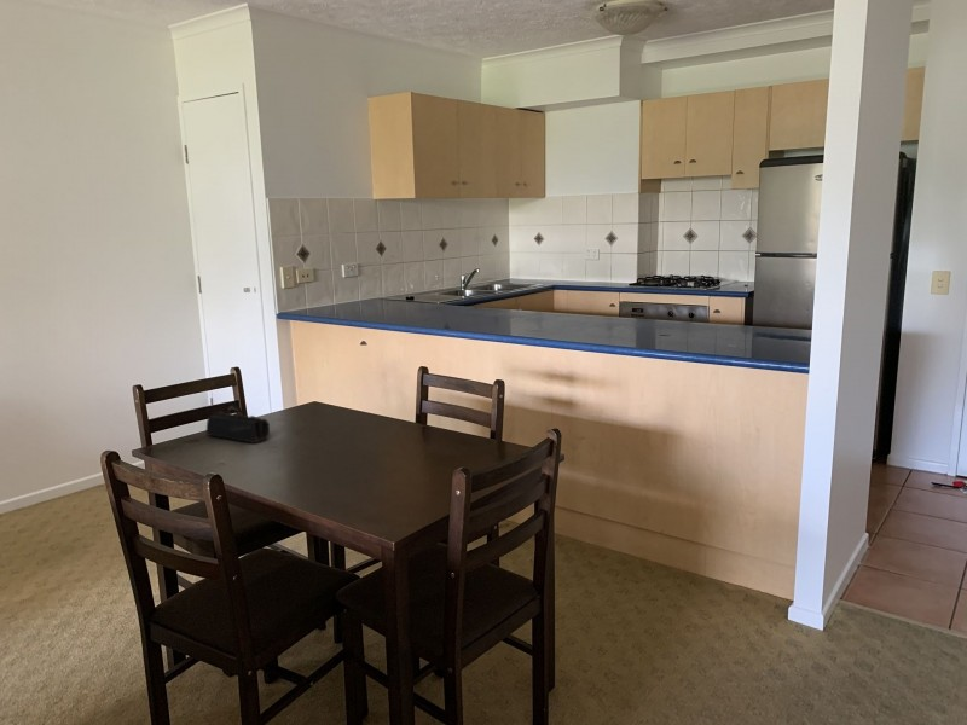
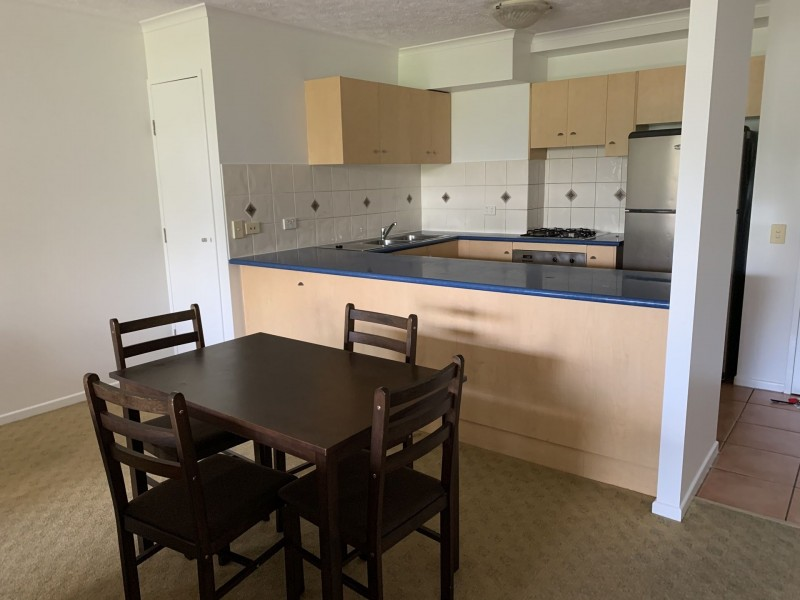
- pencil case [205,405,271,445]
